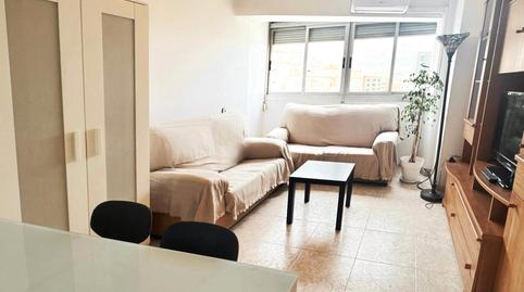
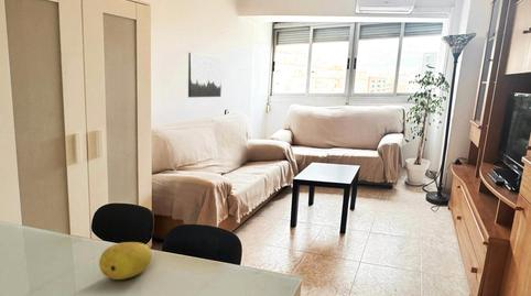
+ wall art [187,52,223,98]
+ fruit [98,241,153,281]
